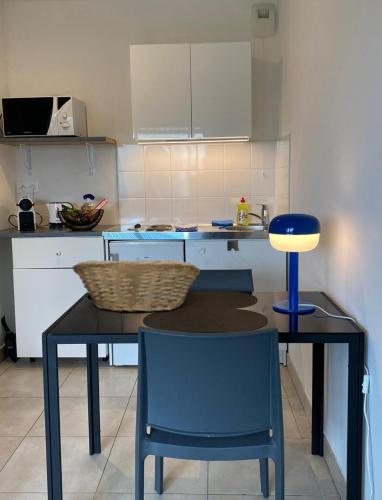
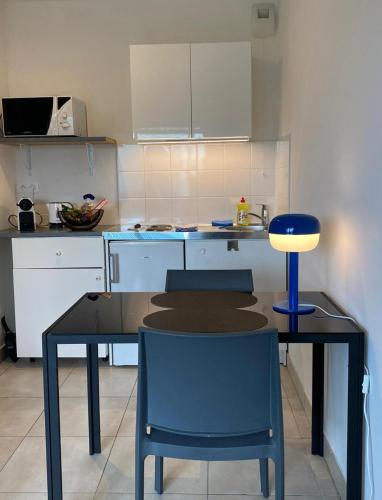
- fruit basket [72,257,201,314]
